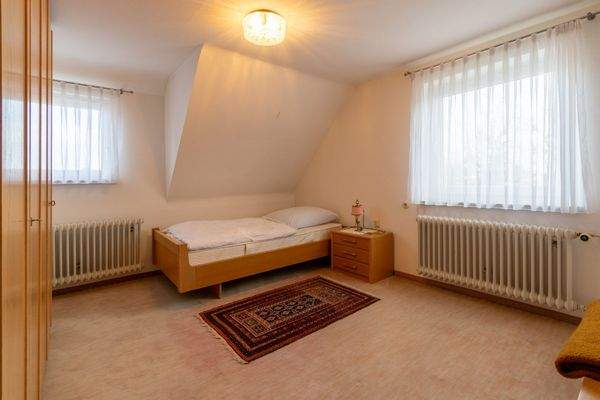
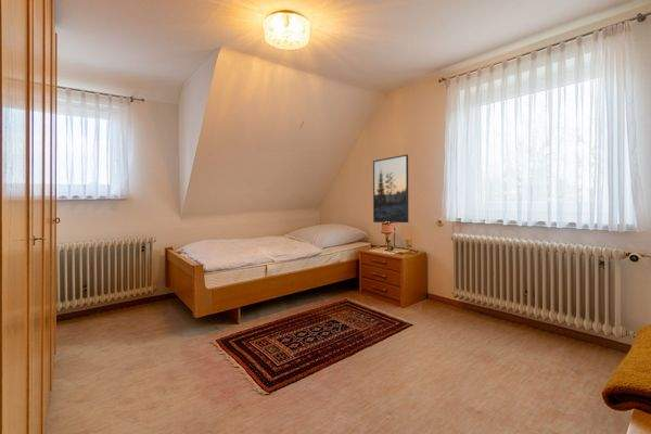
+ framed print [372,154,410,224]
